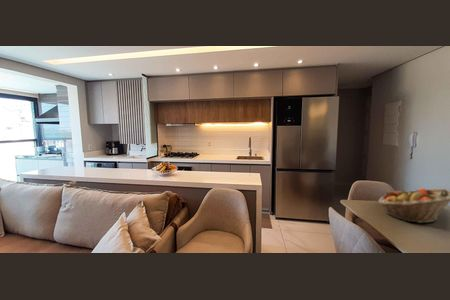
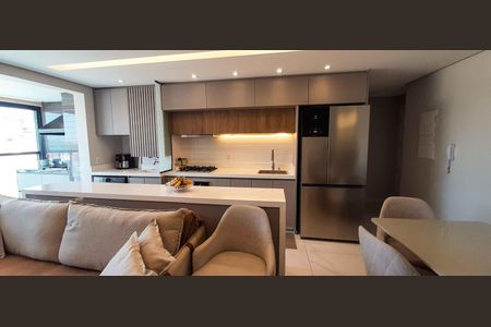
- fruit basket [377,187,450,224]
